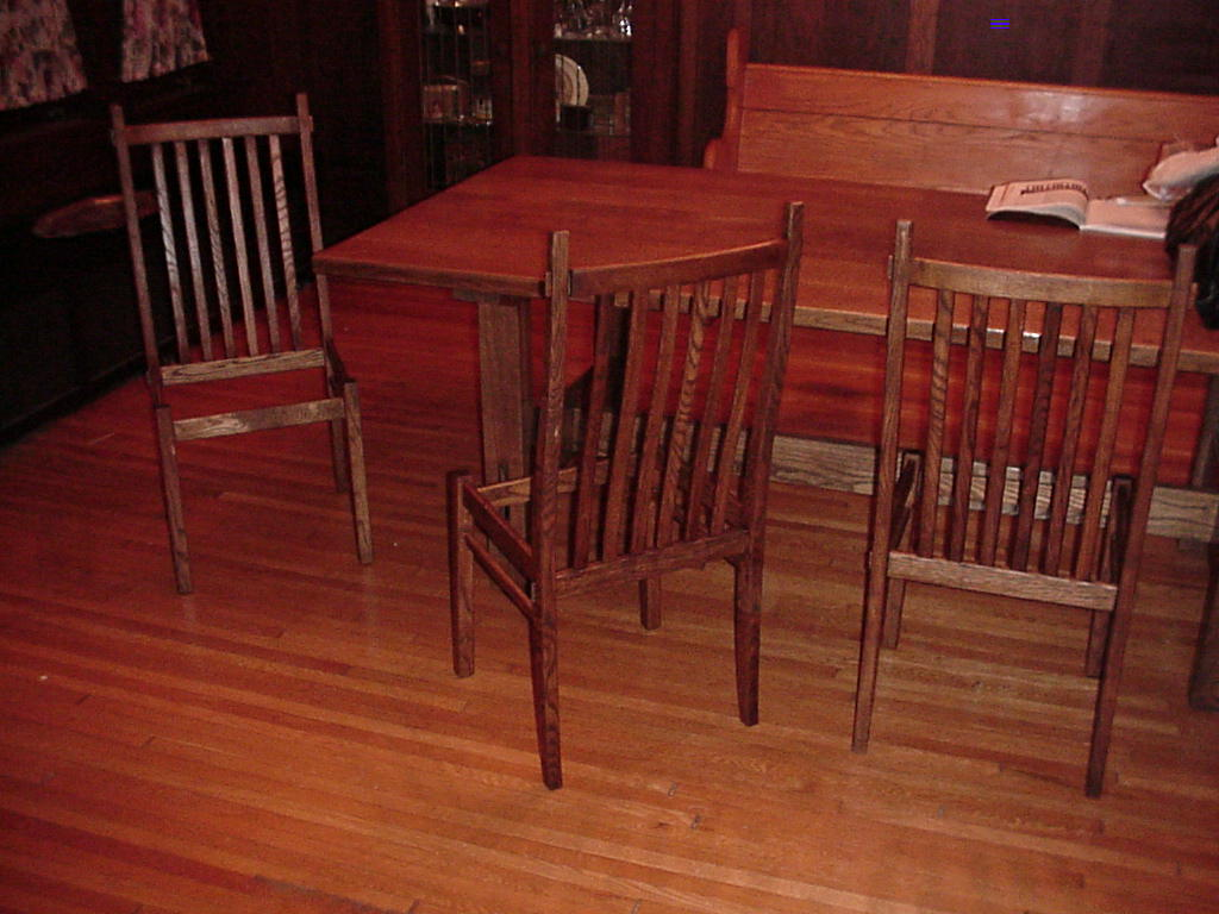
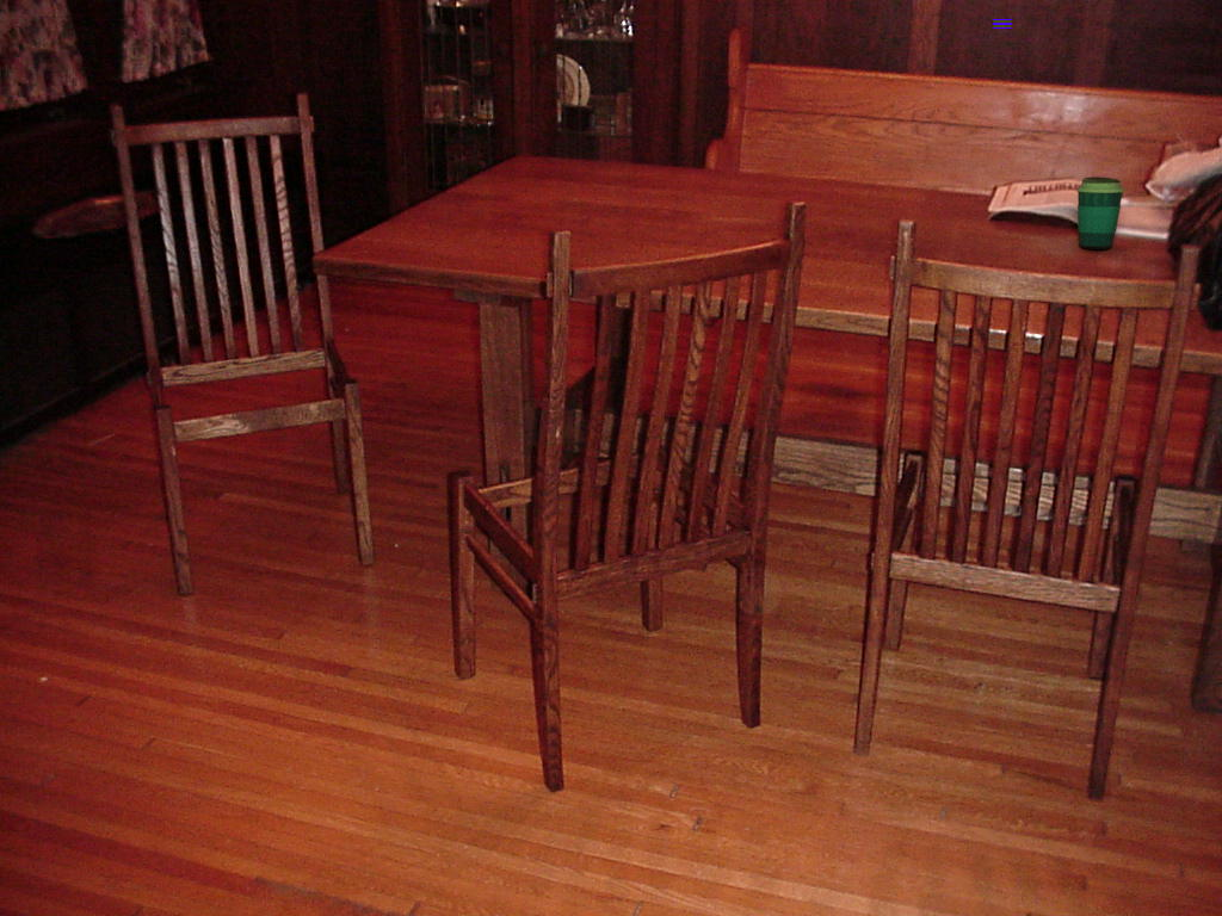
+ cup [1075,177,1125,252]
